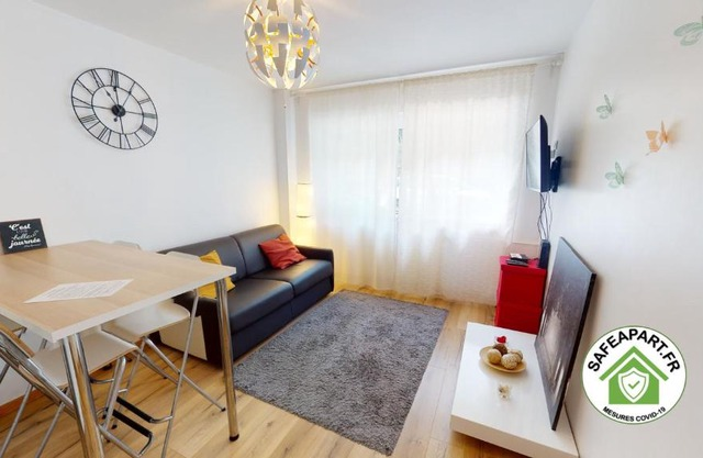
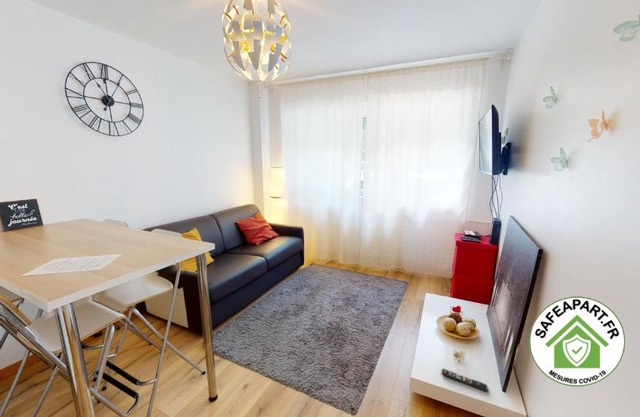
+ remote control [440,368,489,393]
